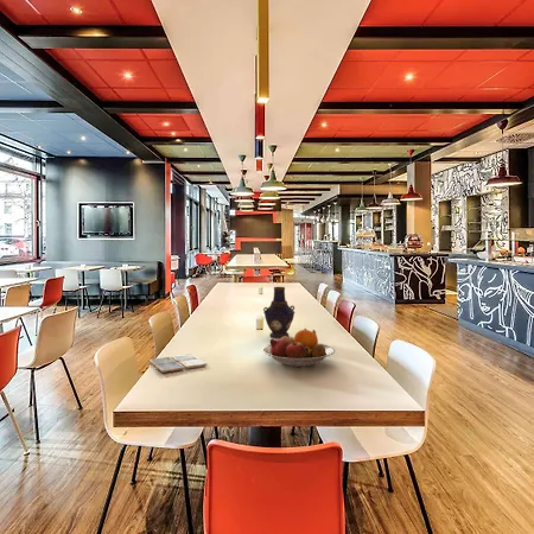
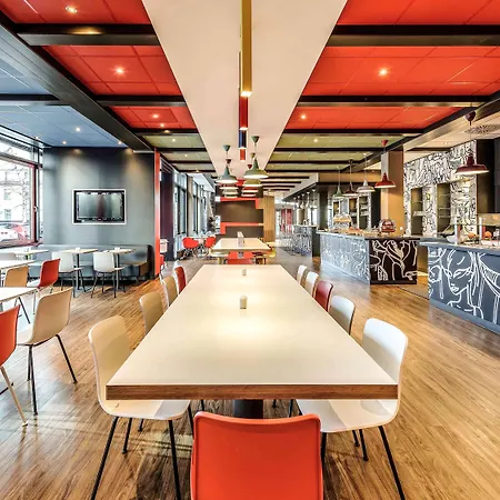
- vase [262,286,295,339]
- fruit bowl [261,328,336,368]
- drink coaster [148,352,209,374]
